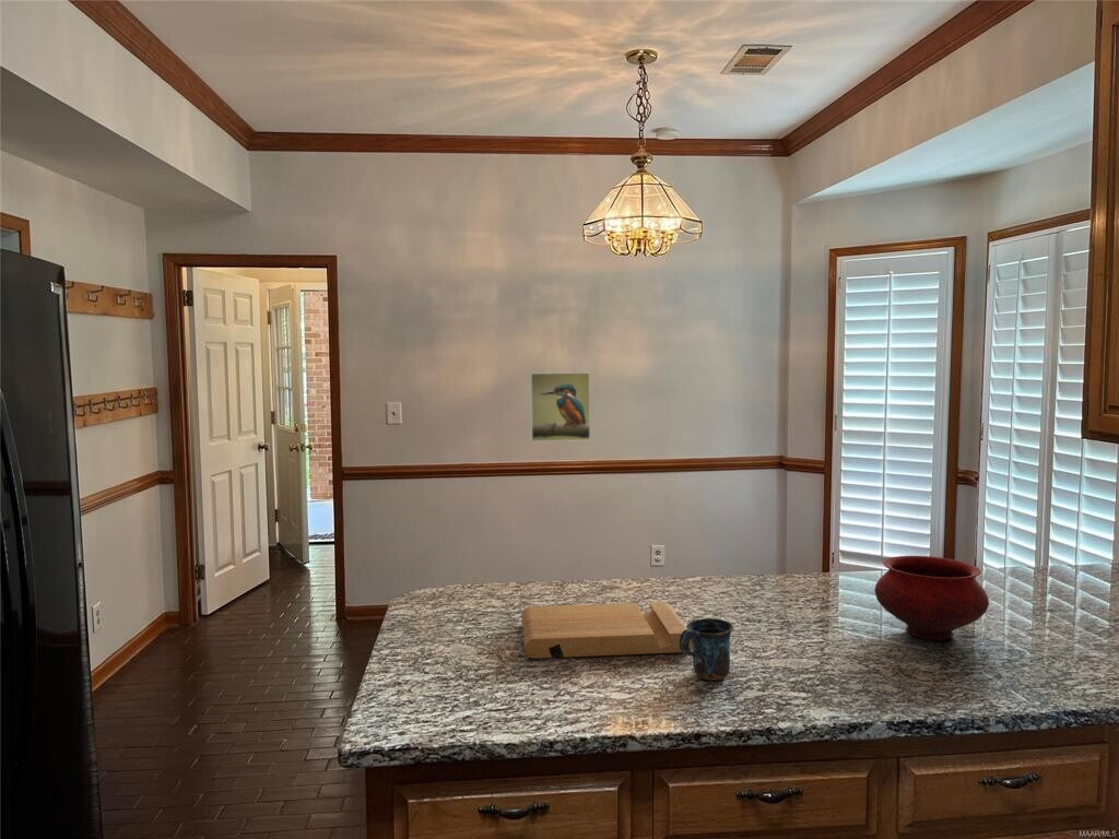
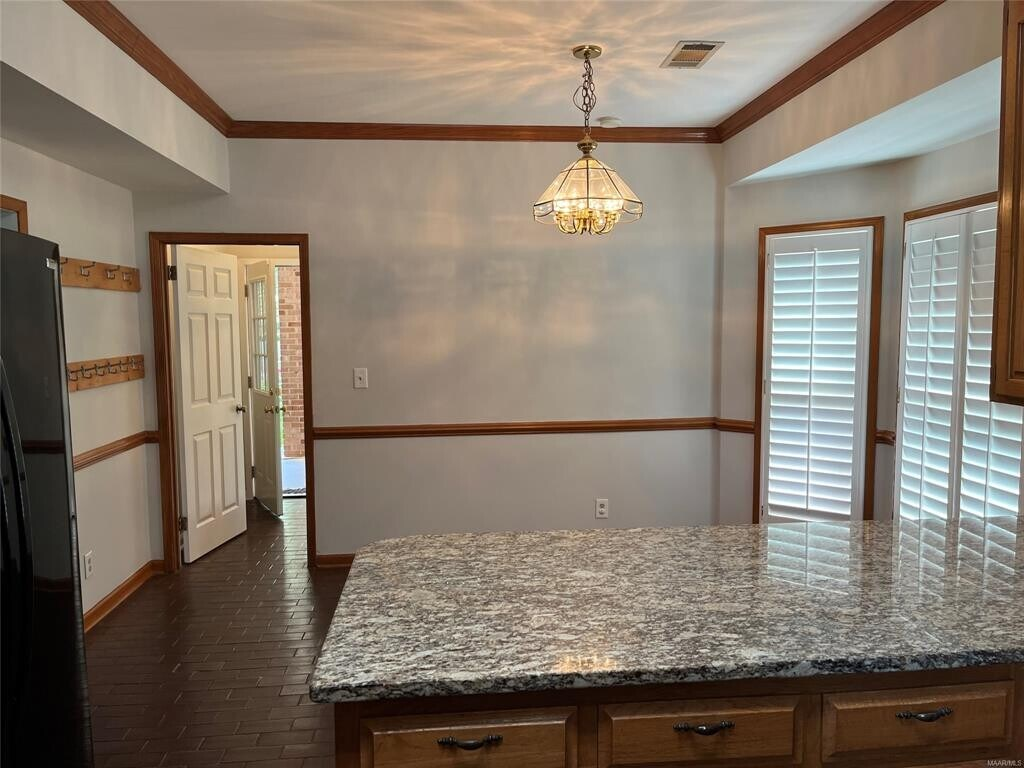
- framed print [529,371,591,442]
- bowl [873,555,990,641]
- cutting board [520,601,692,660]
- mug [680,617,734,681]
